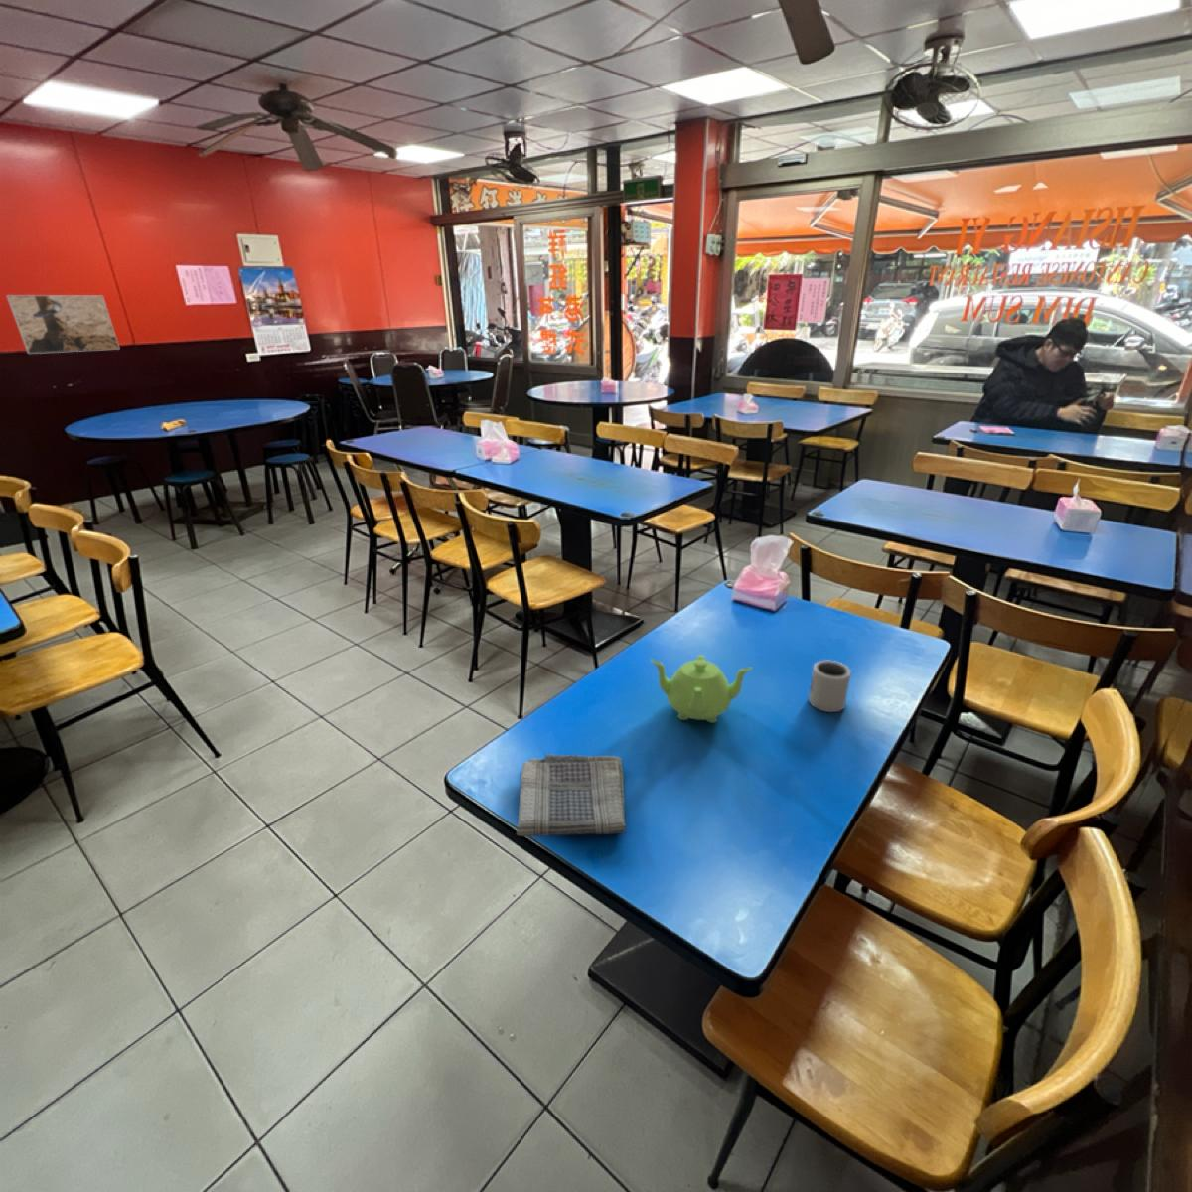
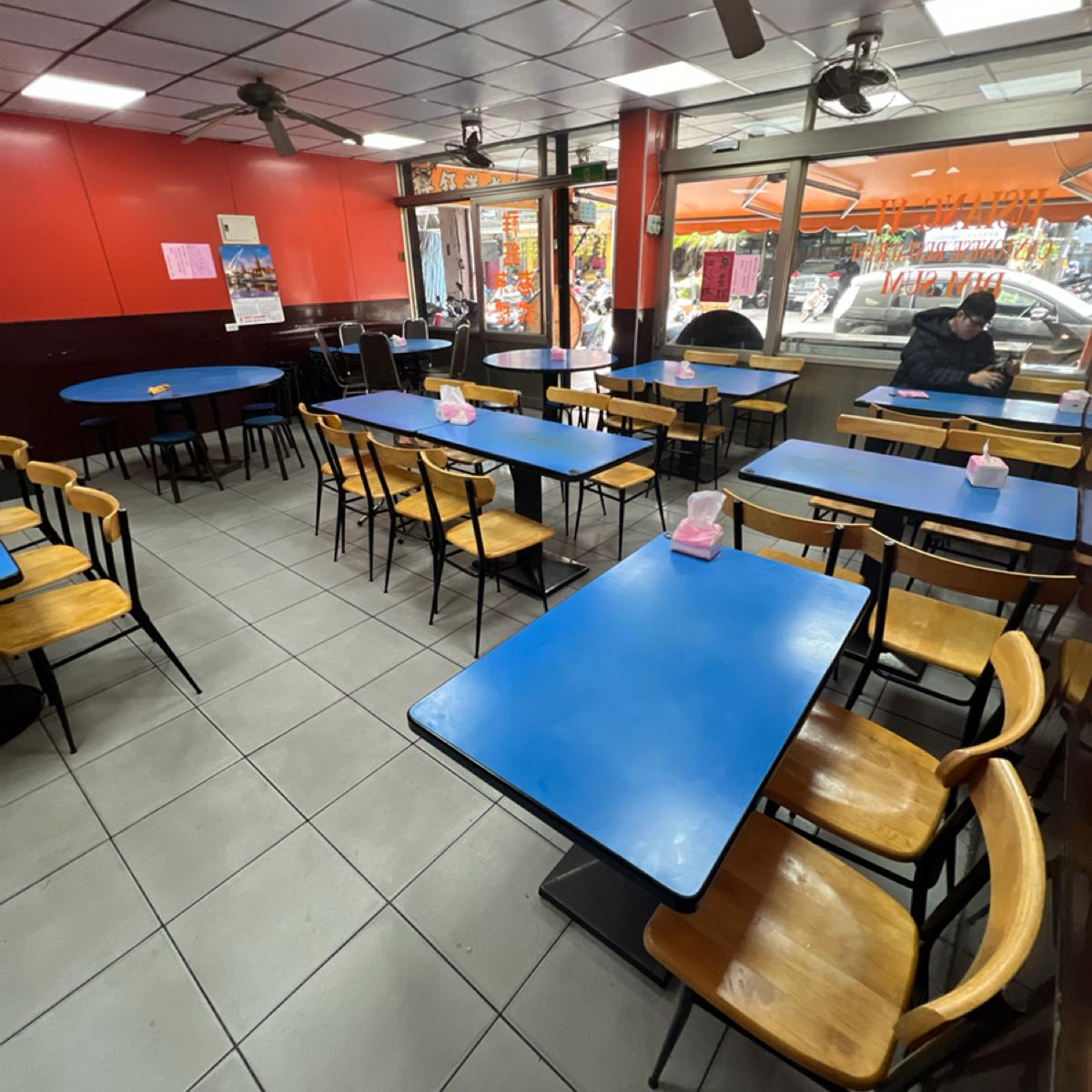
- dish towel [515,754,627,837]
- cup [808,659,853,713]
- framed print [5,294,120,355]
- teapot [649,654,753,724]
